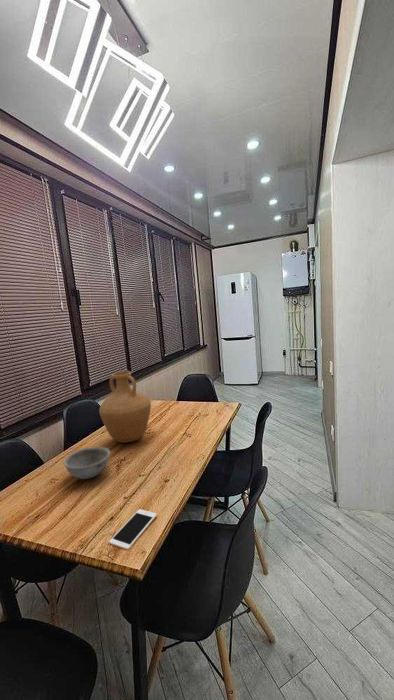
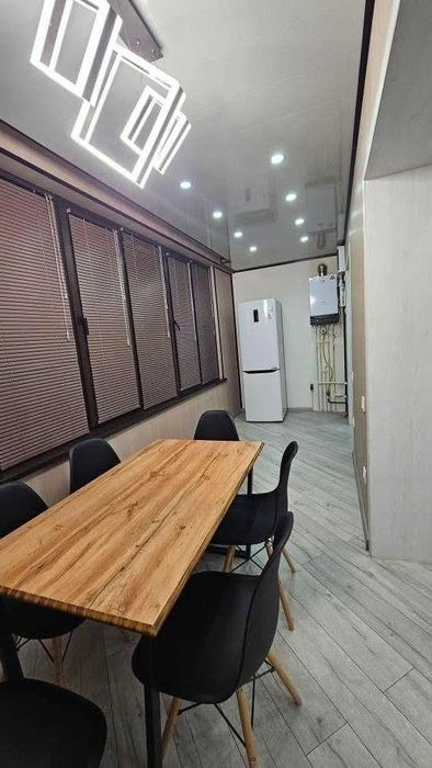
- bowl [63,446,111,480]
- vase [98,370,152,444]
- cell phone [108,508,158,551]
